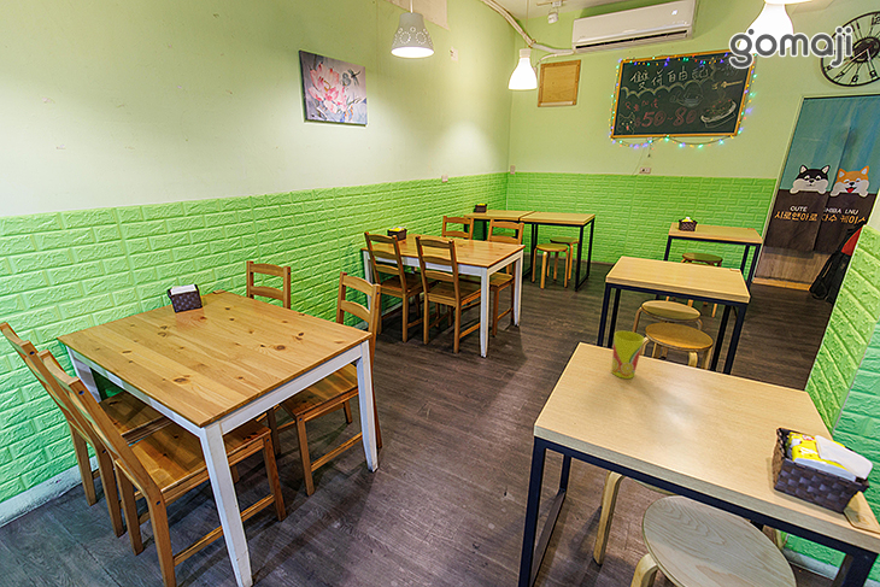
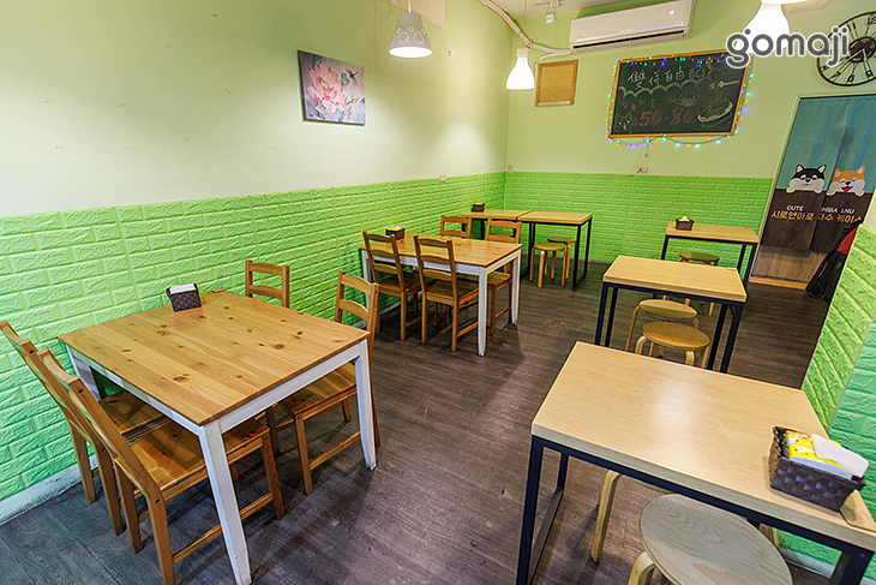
- cup [610,330,645,380]
